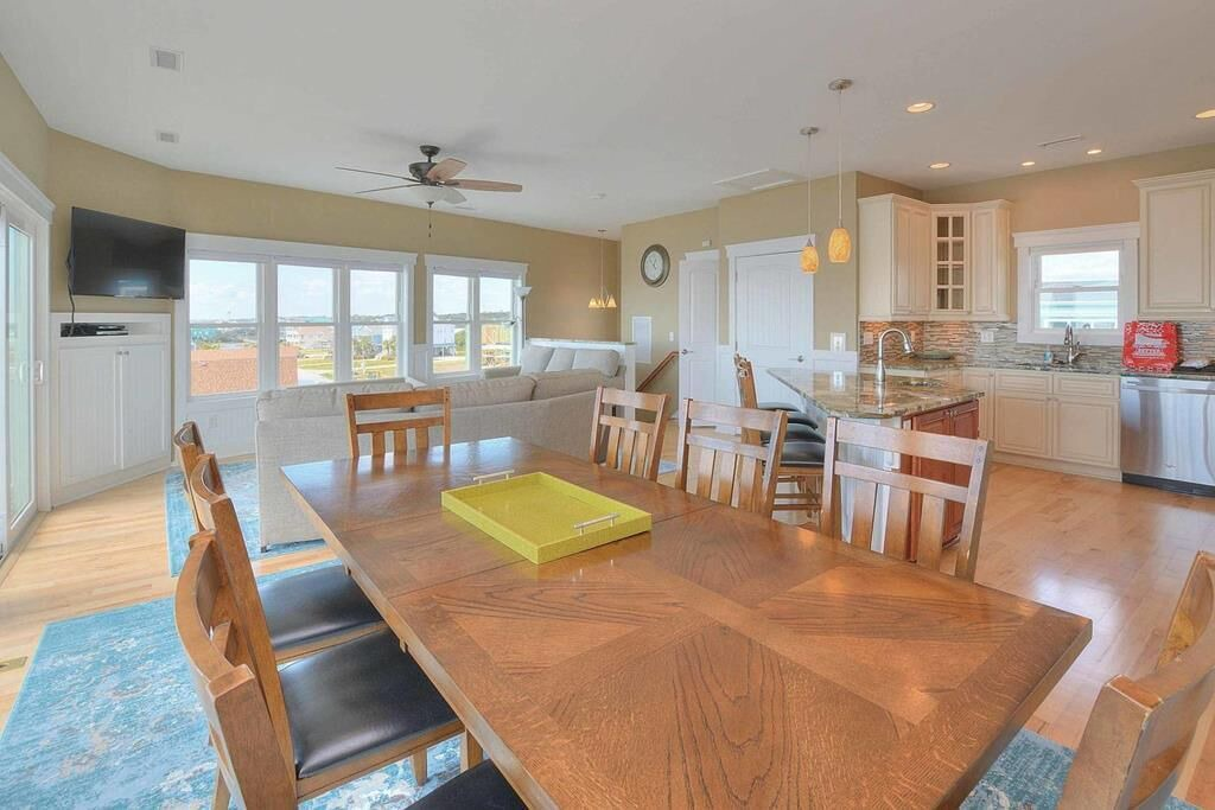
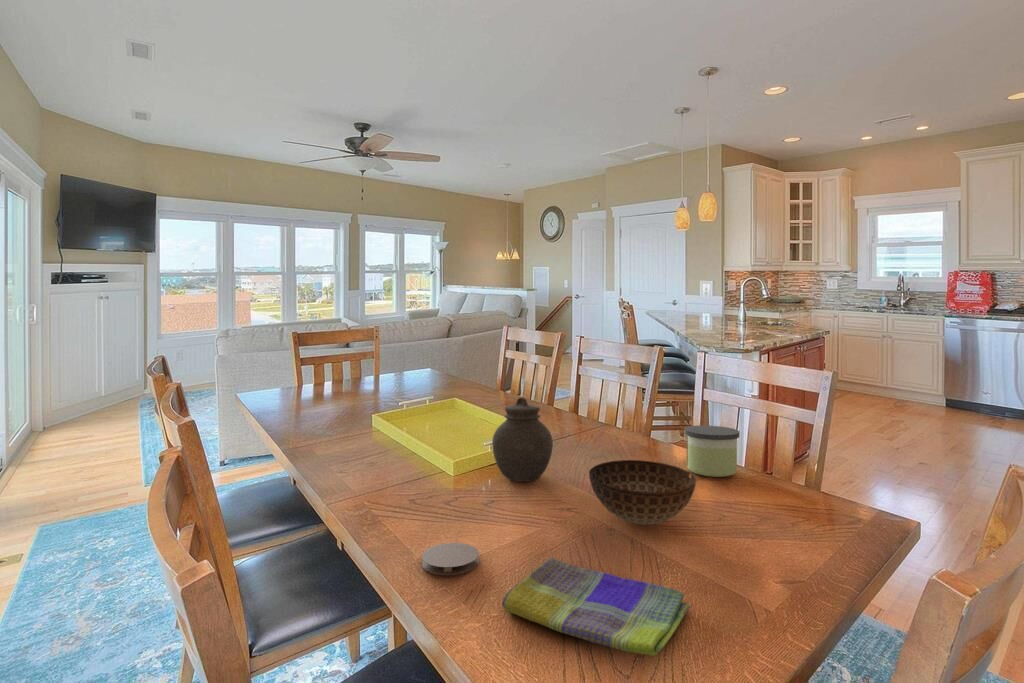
+ coaster [421,542,480,576]
+ dish towel [501,556,691,657]
+ bowl [588,459,697,526]
+ jar [491,396,554,483]
+ candle [684,425,740,478]
